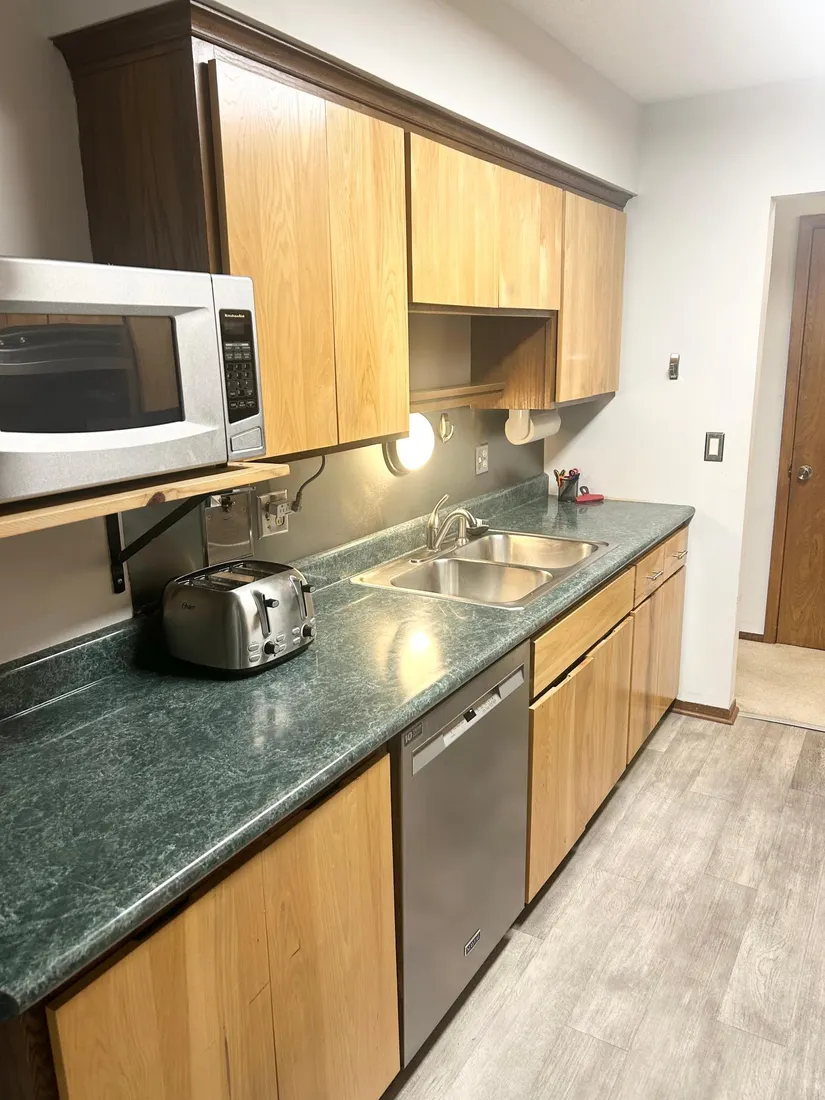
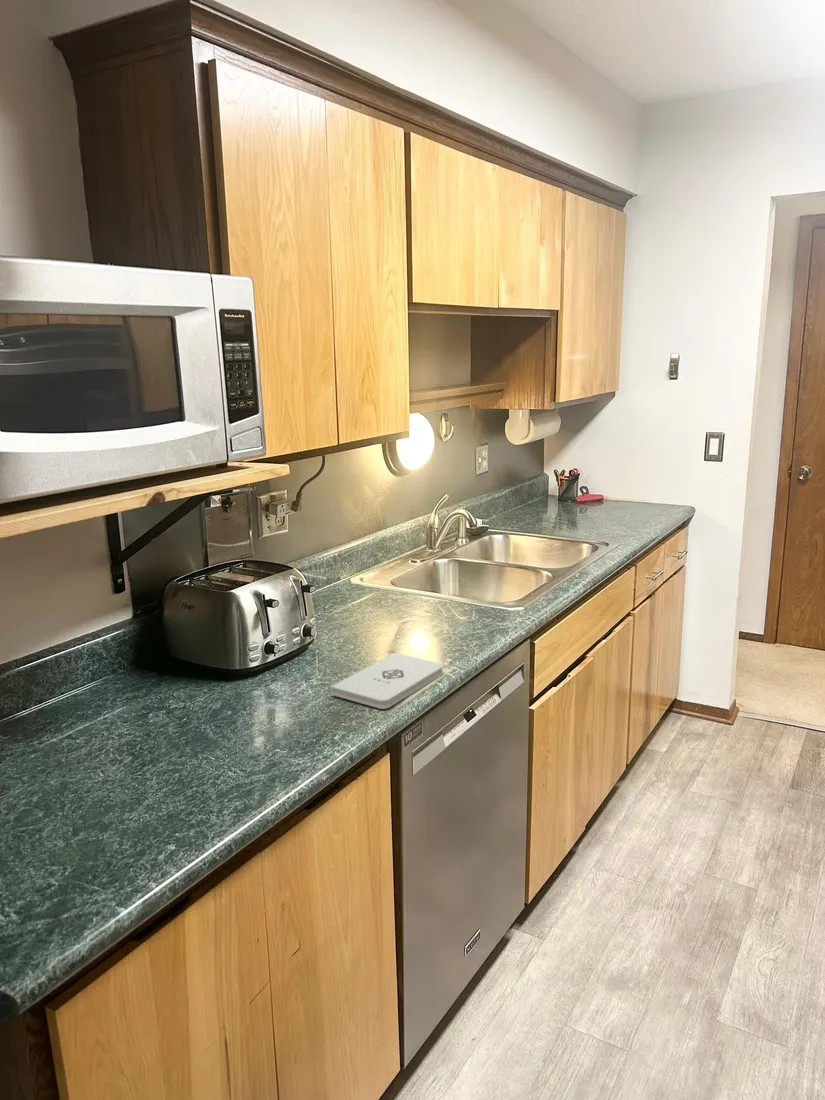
+ notepad [330,652,444,710]
